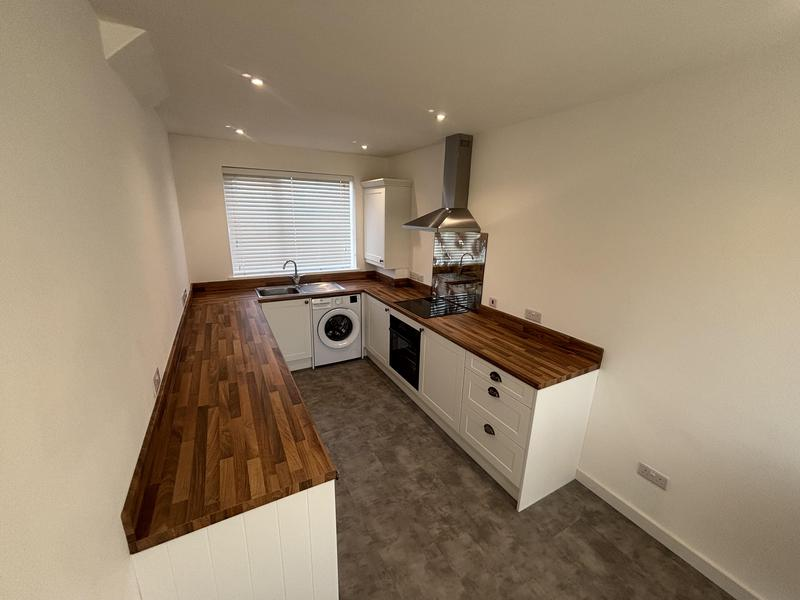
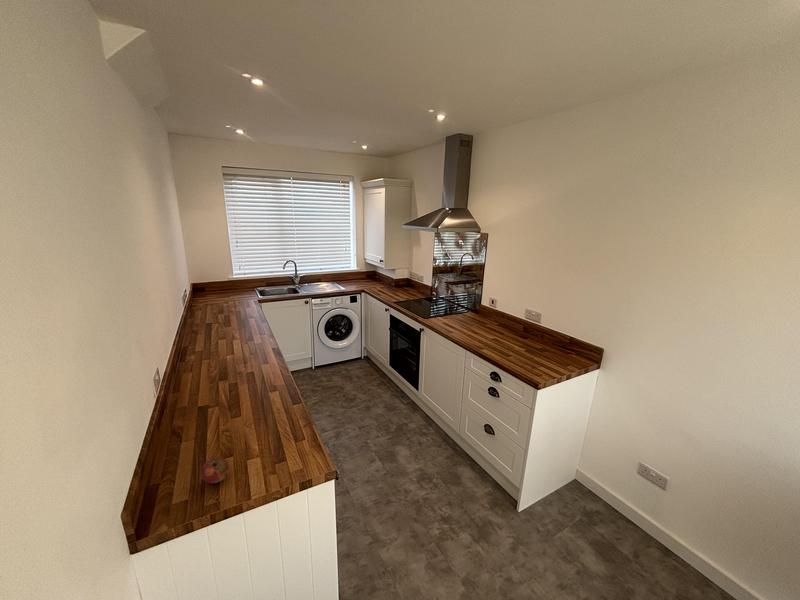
+ fruit [200,456,230,484]
